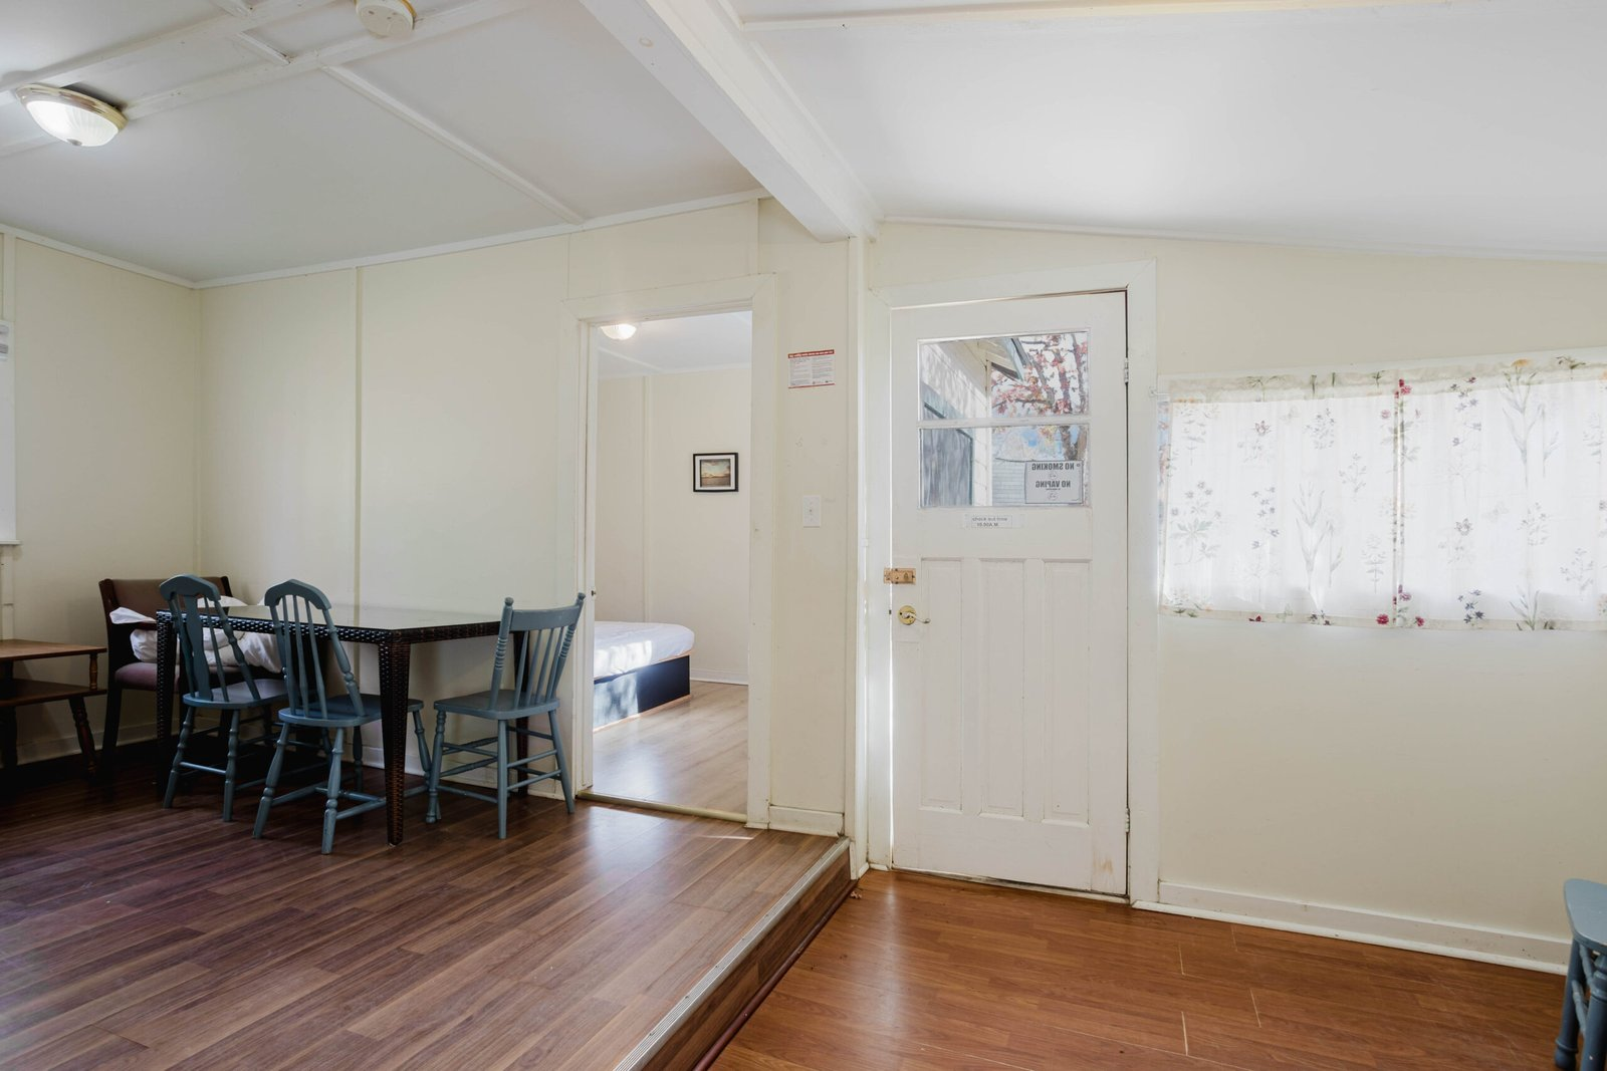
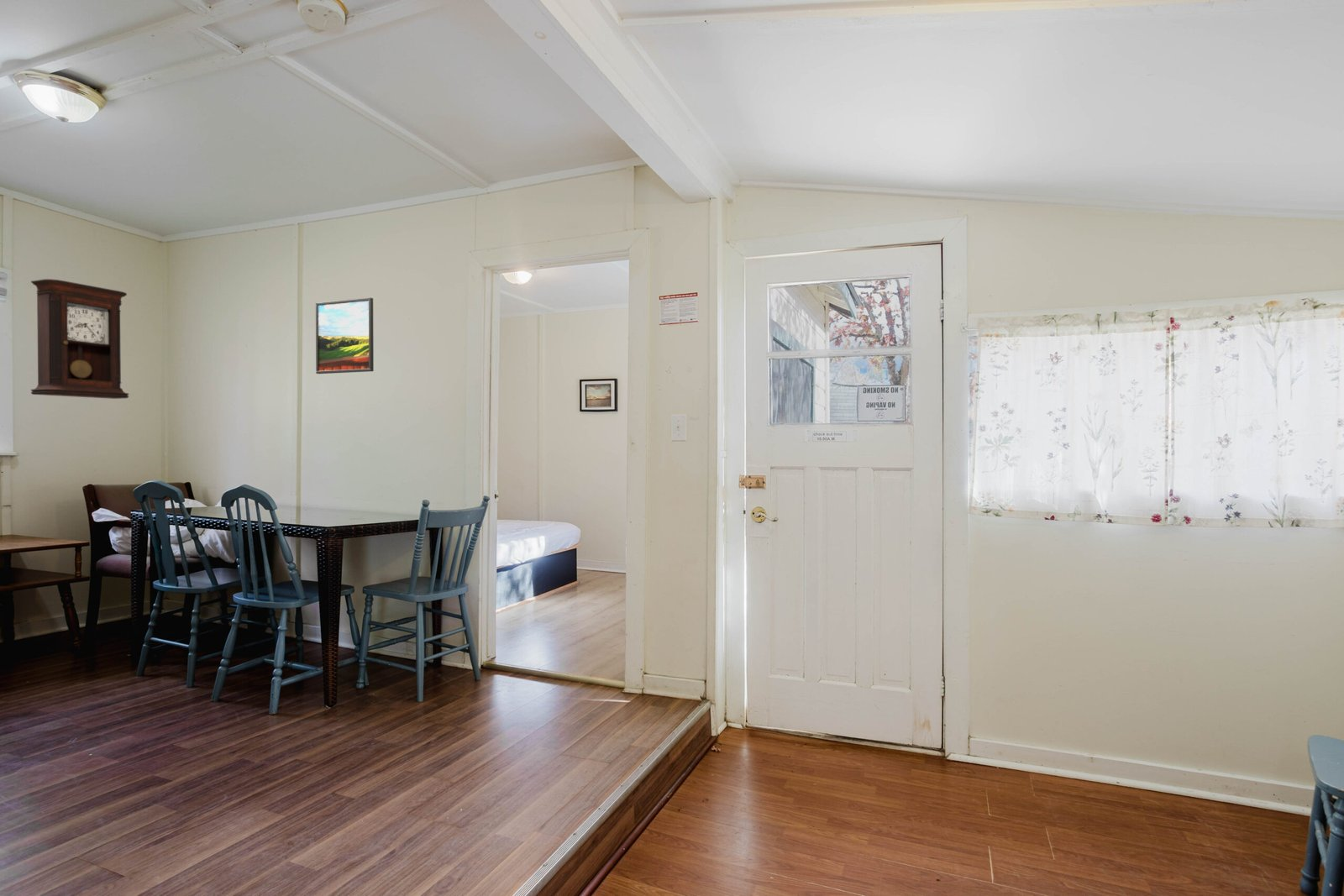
+ pendulum clock [30,278,129,400]
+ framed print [315,296,375,375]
